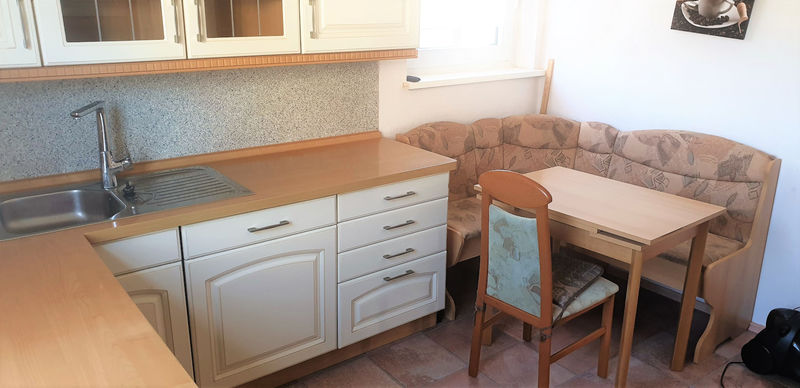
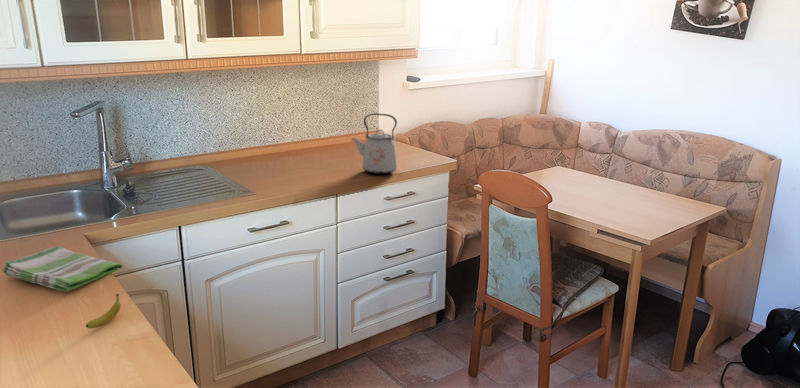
+ dish towel [2,245,123,293]
+ fruit [85,293,121,329]
+ kettle [350,112,398,175]
